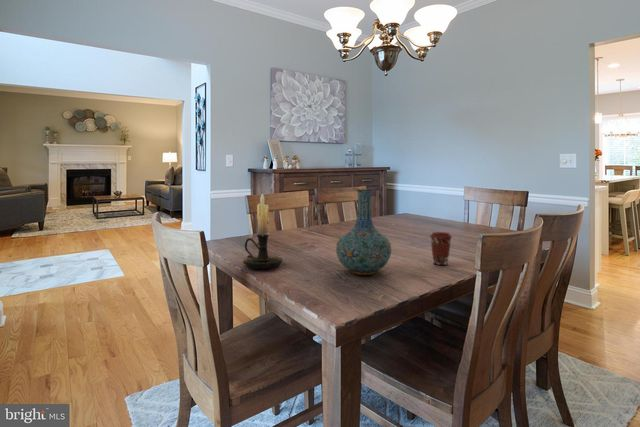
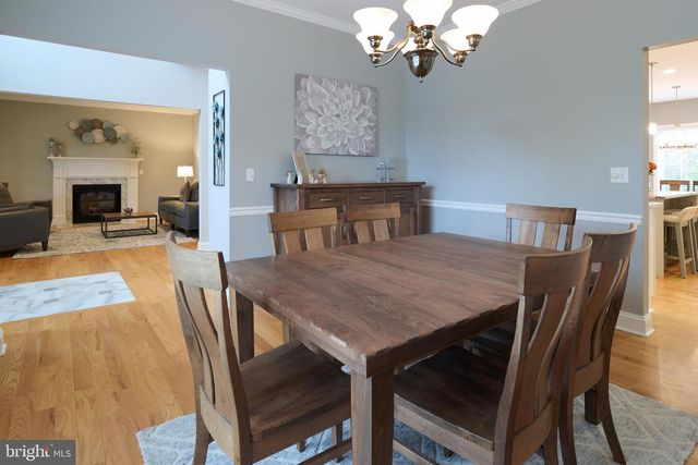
- candle holder [242,192,284,269]
- coffee cup [429,231,453,266]
- vase [335,188,392,276]
